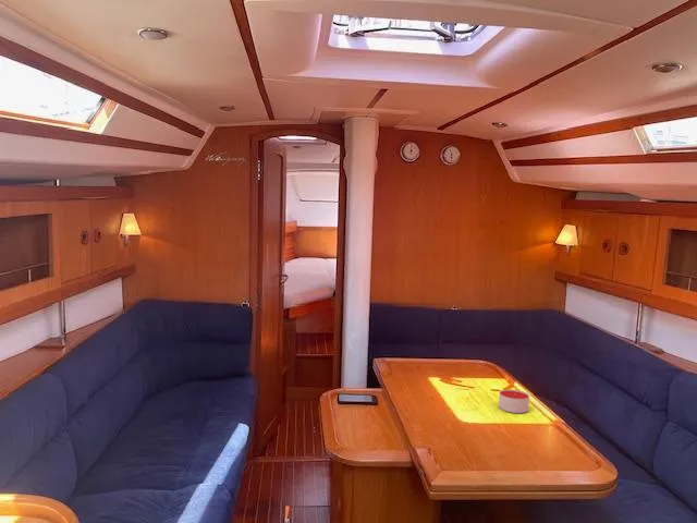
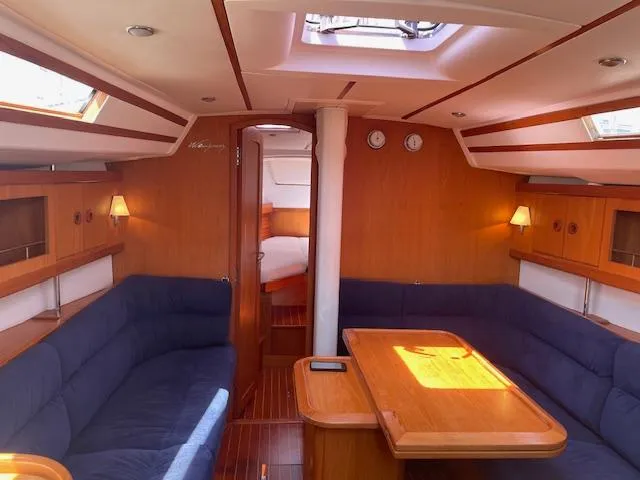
- candle [498,388,530,414]
